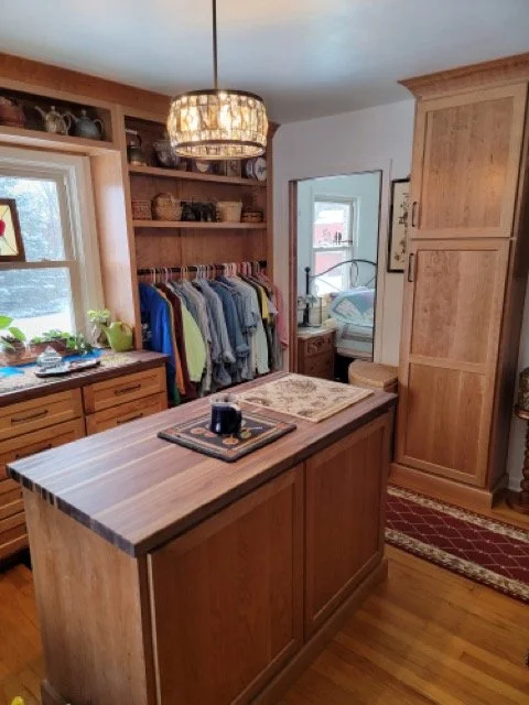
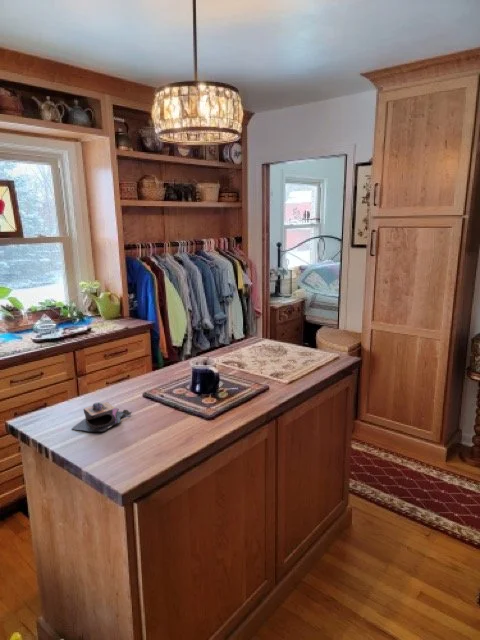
+ jewelry box [71,401,133,432]
